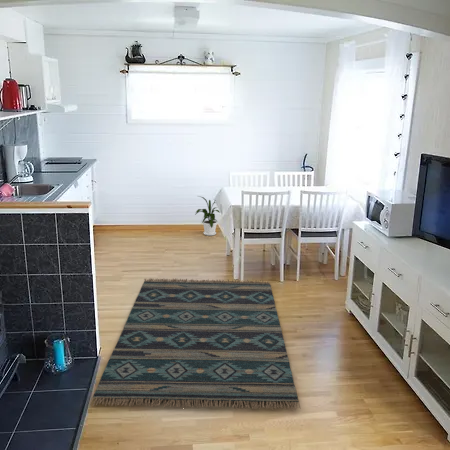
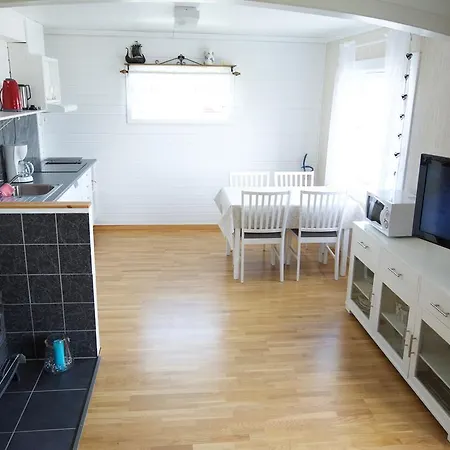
- rug [89,277,302,411]
- house plant [194,195,221,237]
